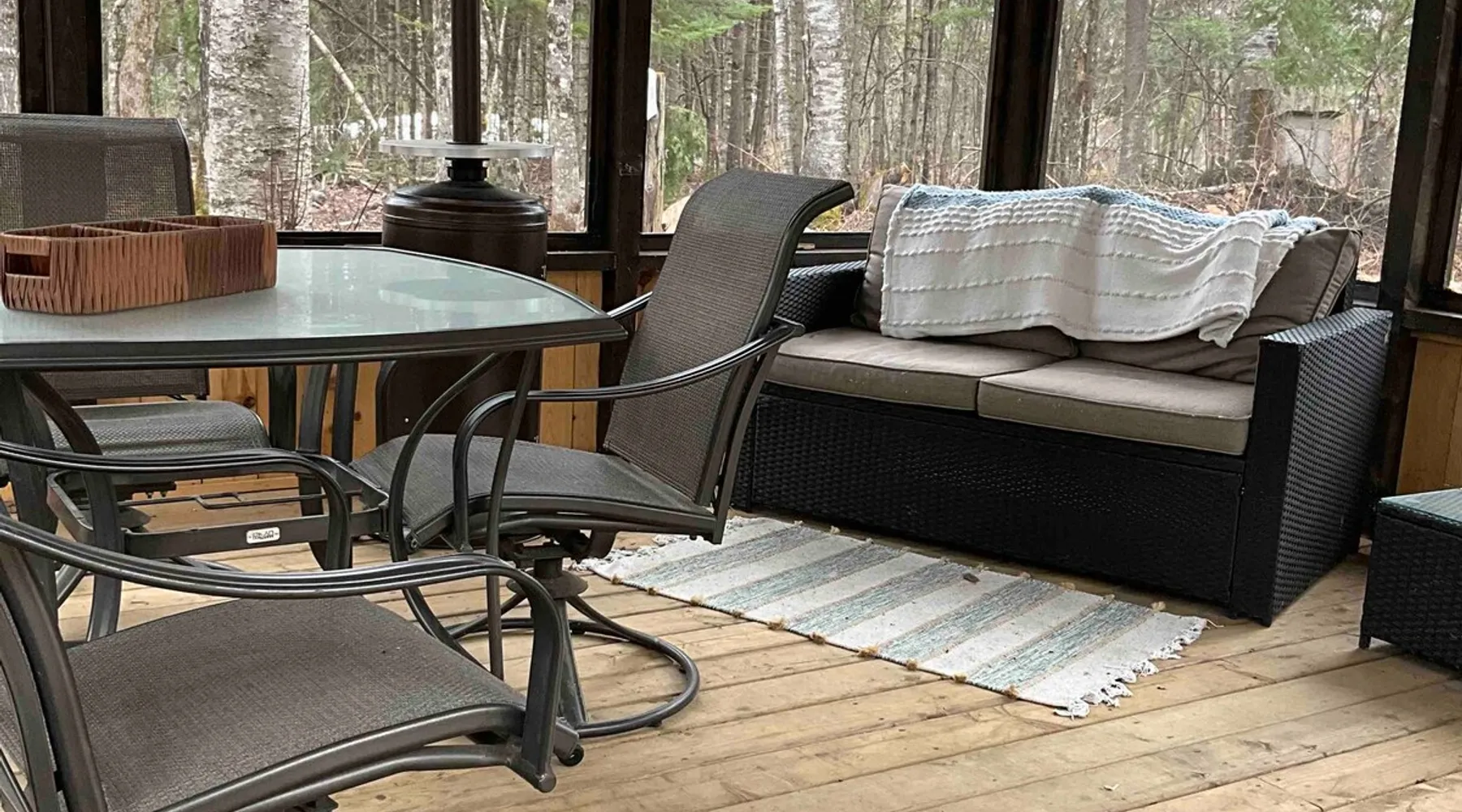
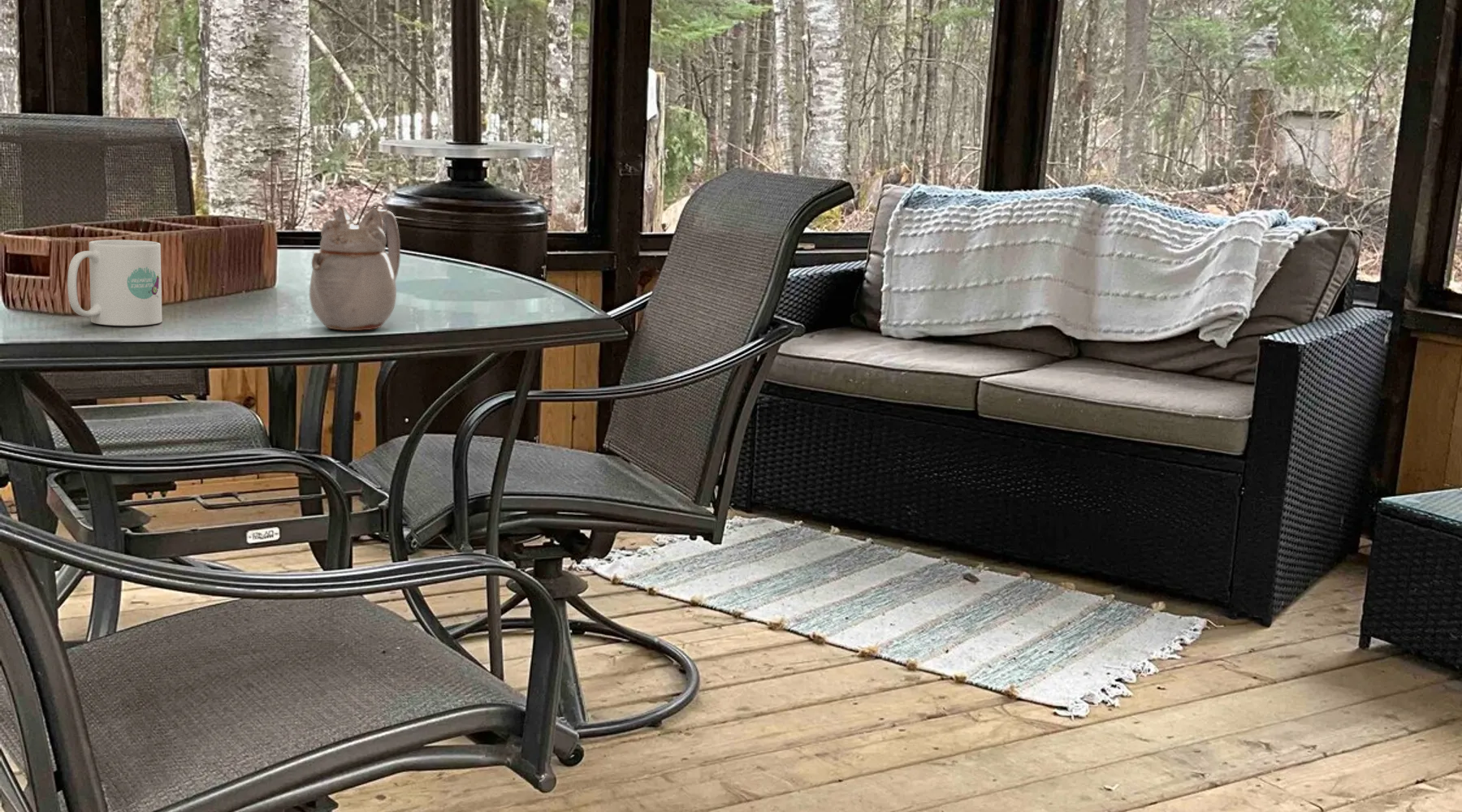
+ mug [67,239,162,326]
+ teapot [309,205,401,331]
